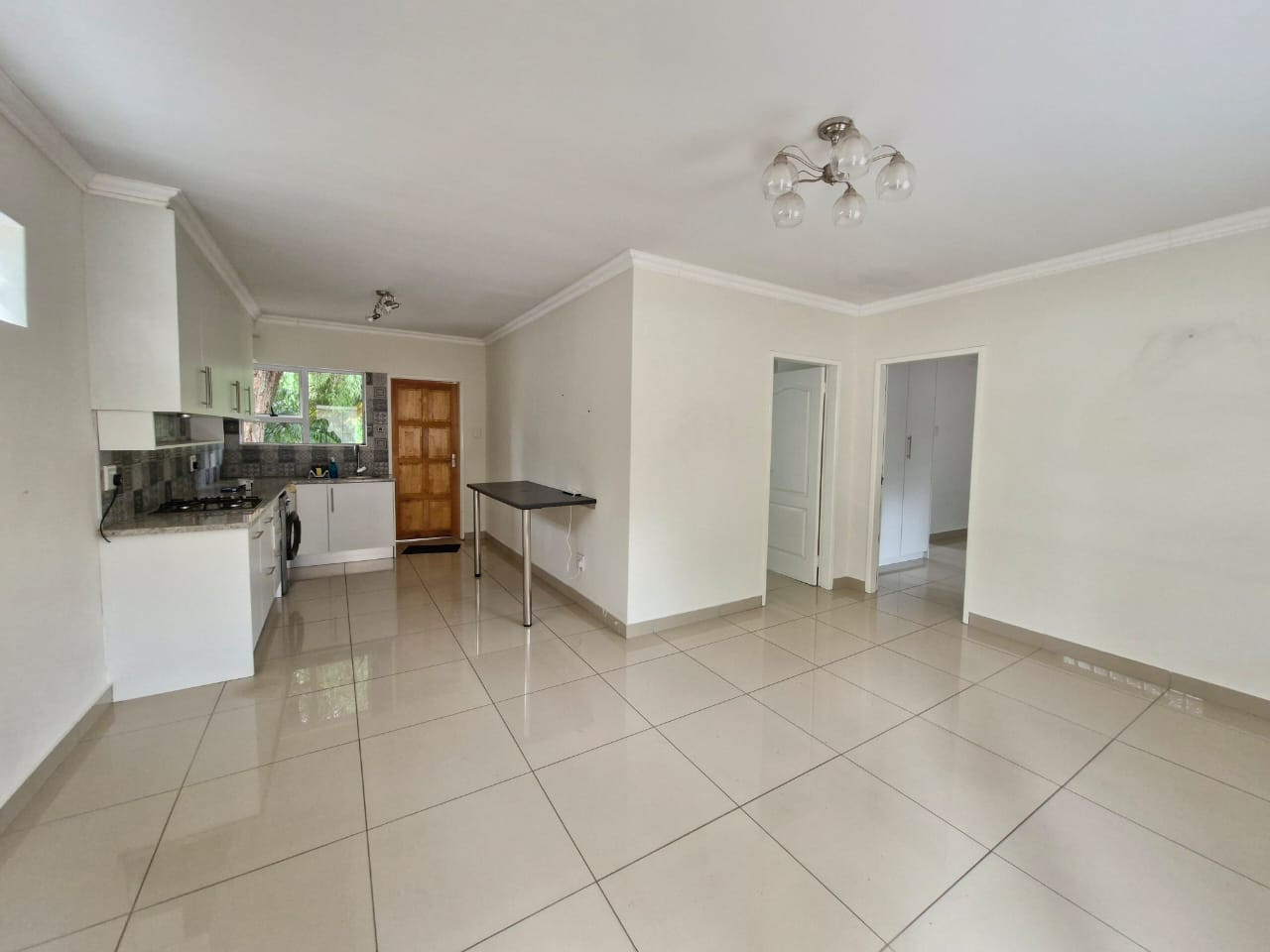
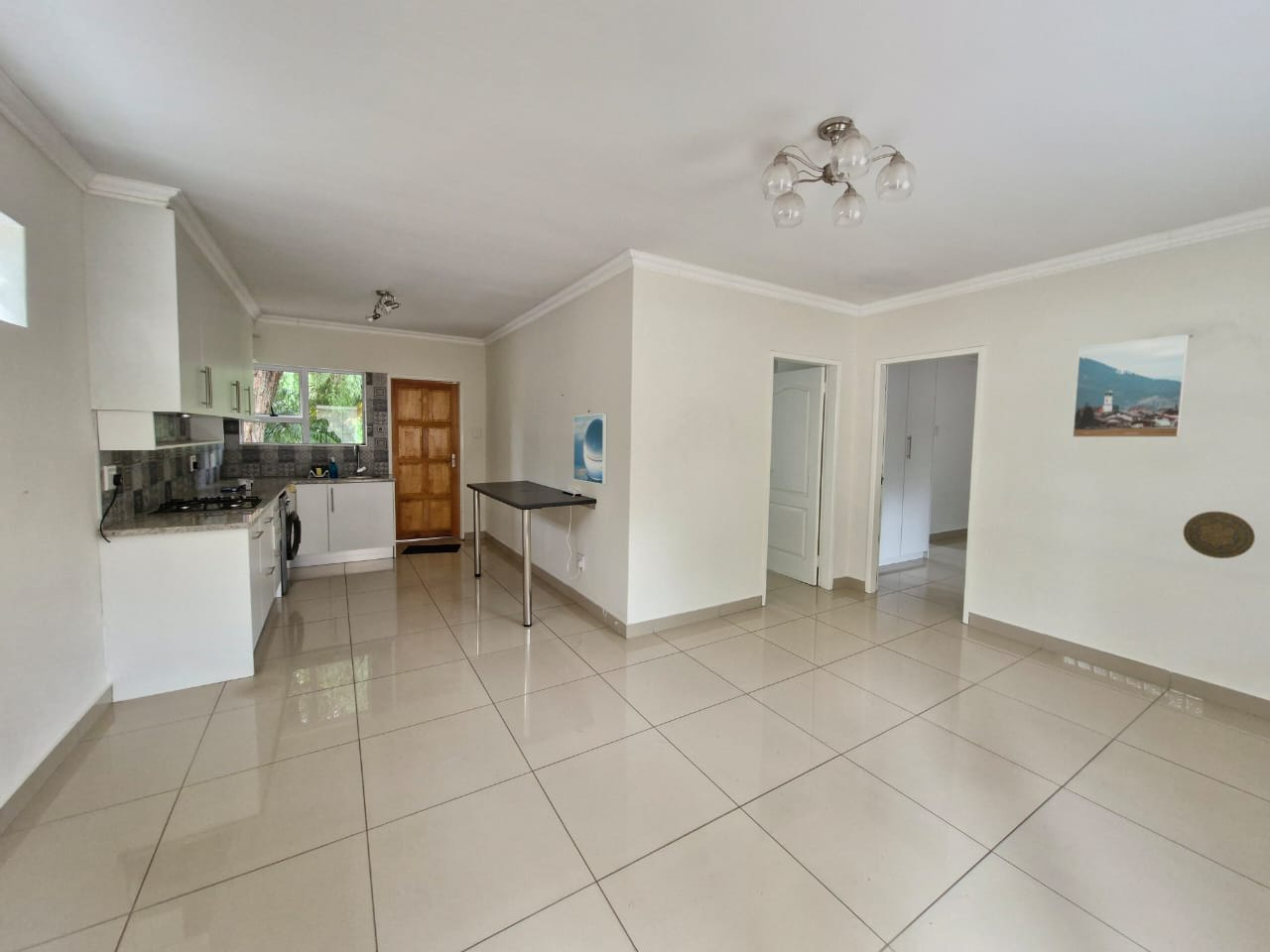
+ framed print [1072,333,1190,438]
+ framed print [572,413,608,485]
+ decorative plate [1183,511,1256,559]
